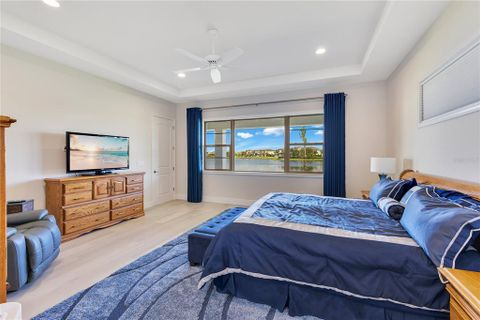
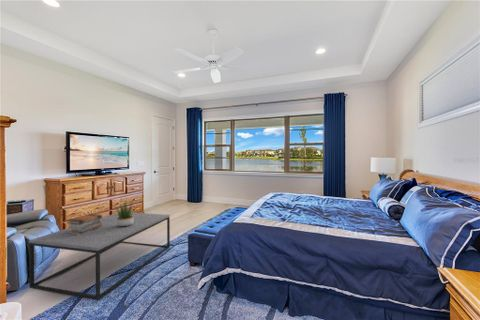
+ potted plant [112,201,137,226]
+ book stack [66,213,103,235]
+ coffee table [28,212,171,301]
